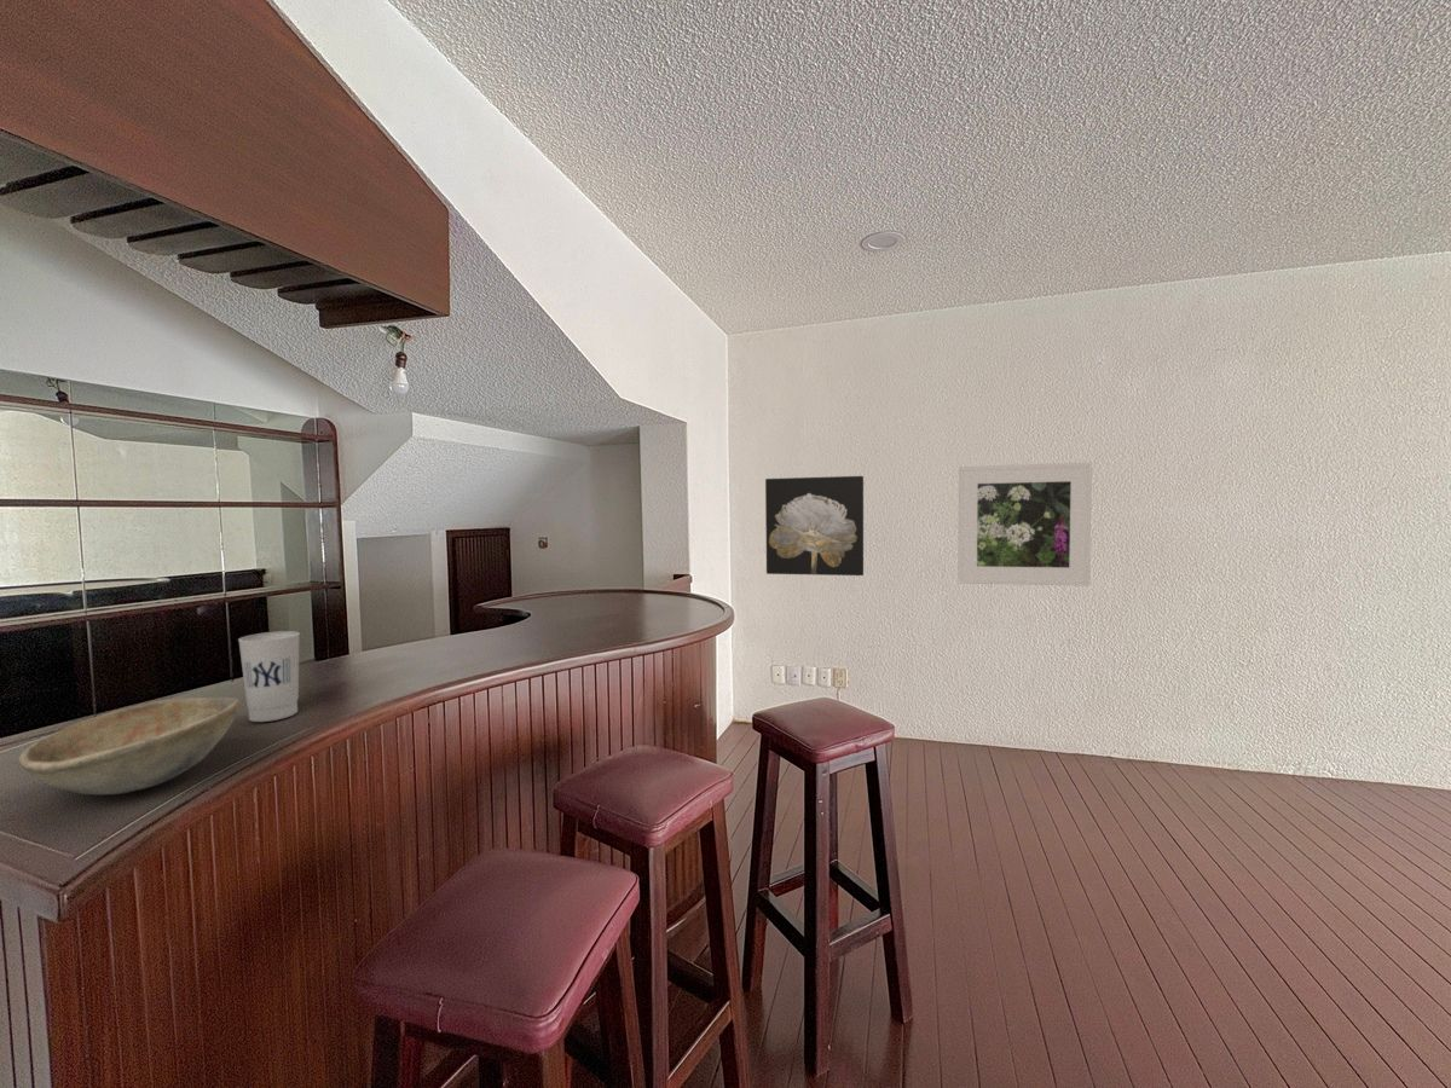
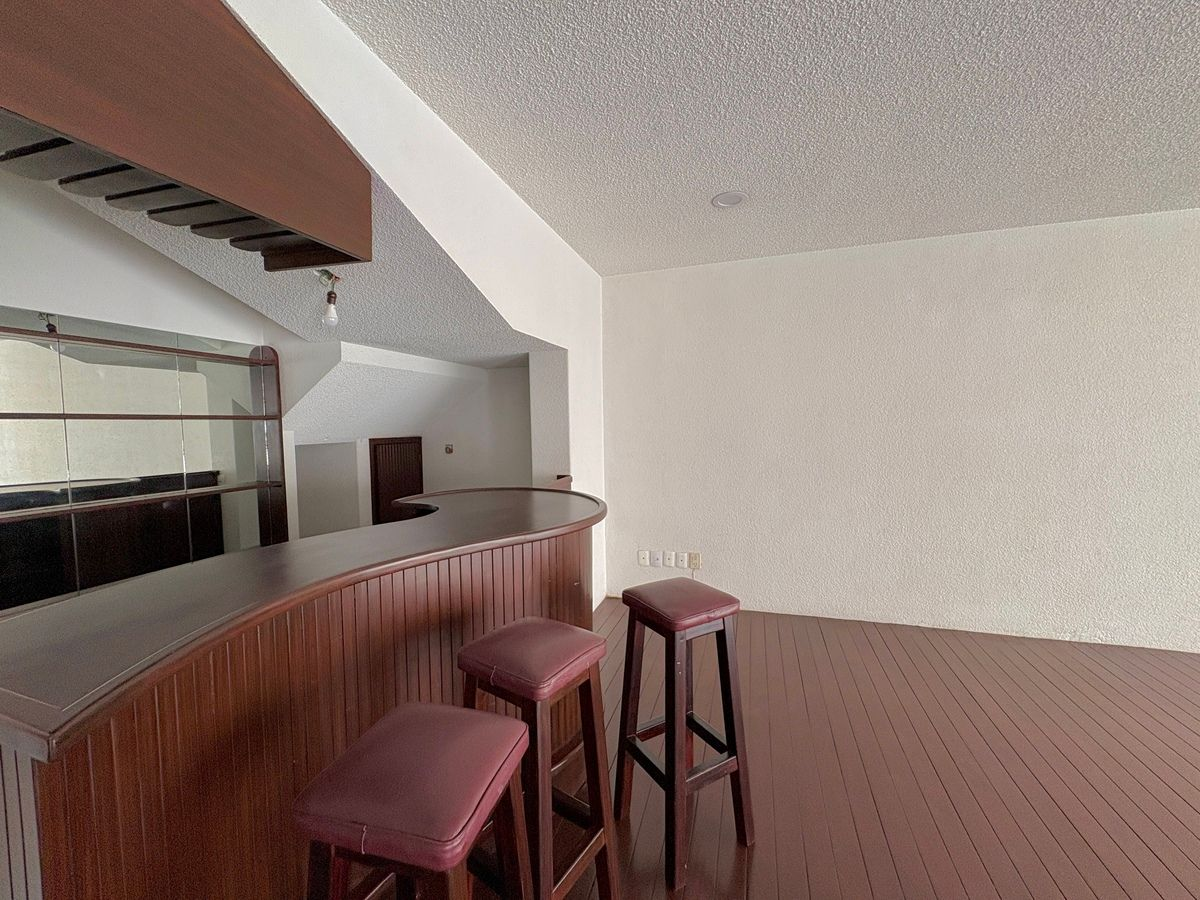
- cup [237,630,301,723]
- wall art [764,475,865,577]
- bowl [17,696,243,795]
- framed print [956,462,1093,588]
